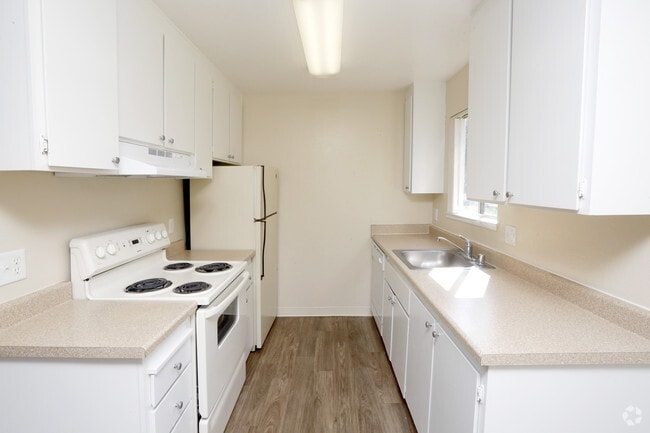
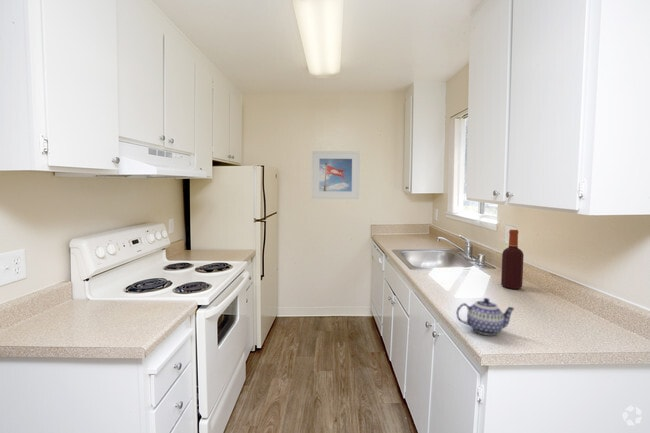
+ teapot [455,297,515,336]
+ bottle [500,229,525,290]
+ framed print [311,150,361,200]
